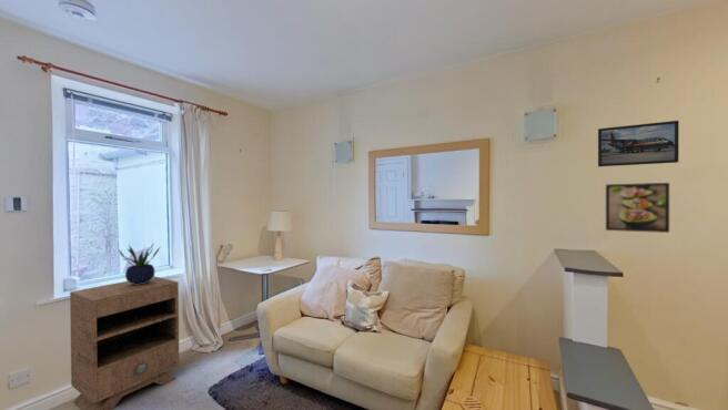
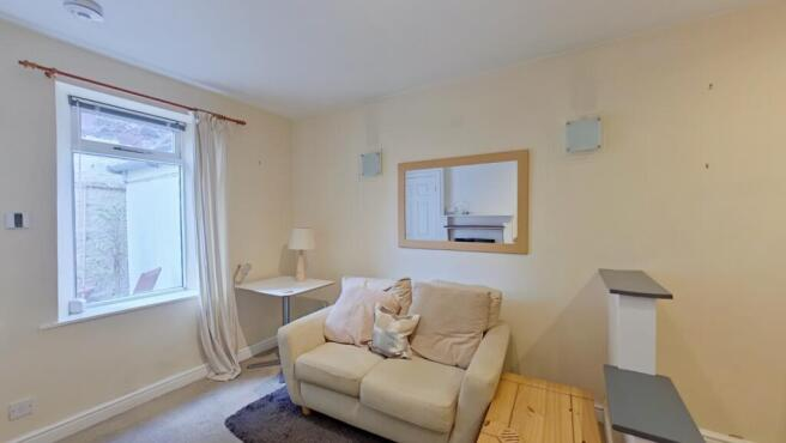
- nightstand [69,275,180,410]
- potted plant [118,242,161,285]
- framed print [597,120,680,167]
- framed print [605,182,670,234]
